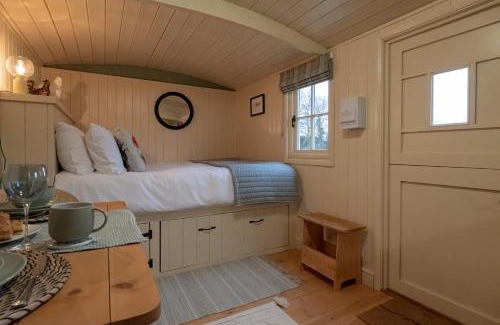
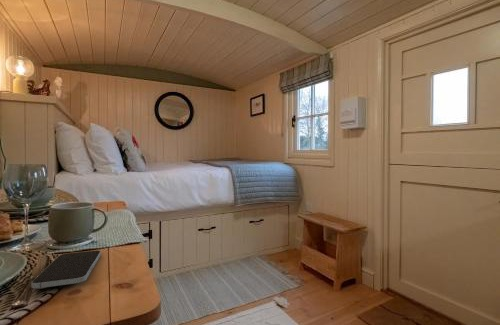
+ smartphone [30,250,102,290]
